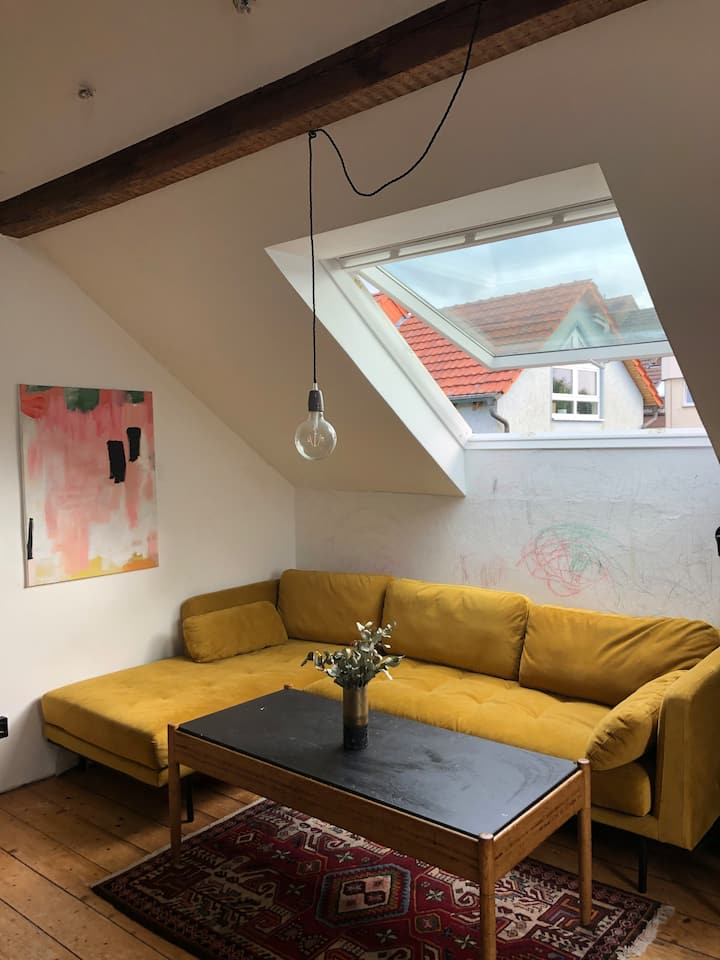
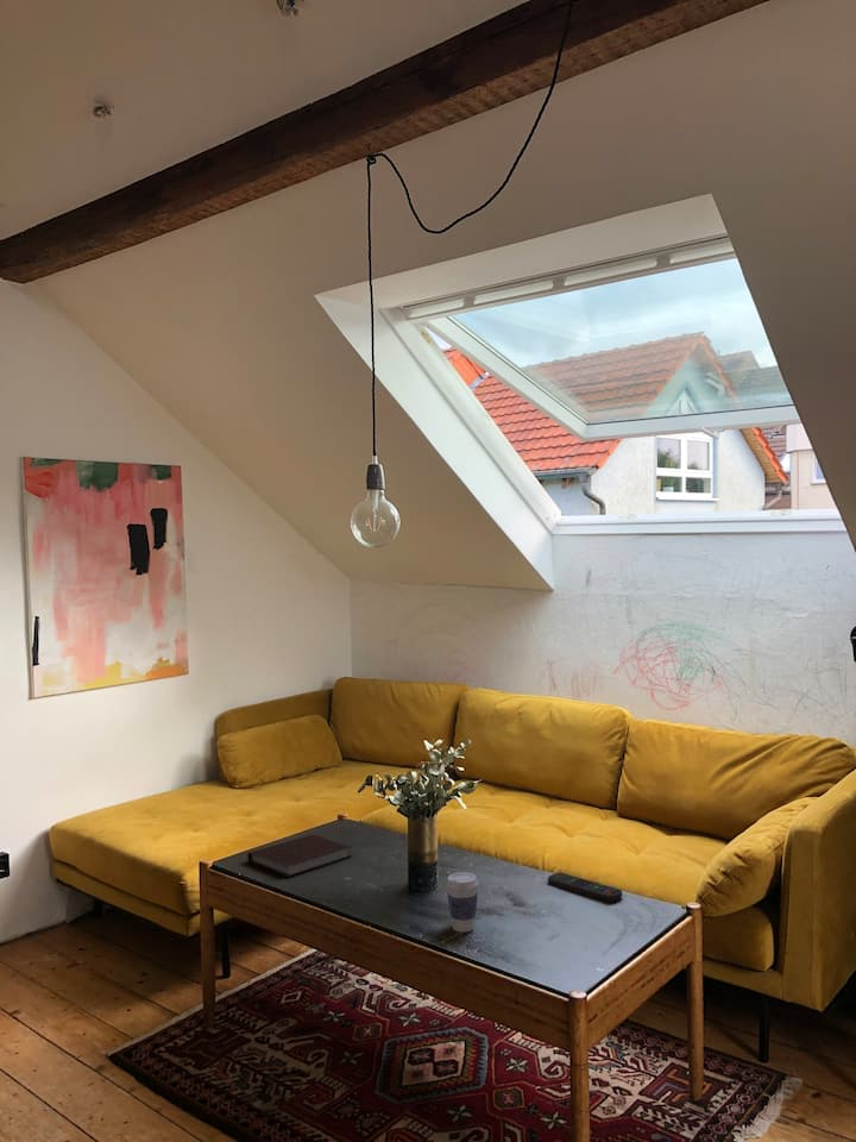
+ notebook [246,833,353,878]
+ remote control [547,872,623,903]
+ coffee cup [445,872,479,934]
